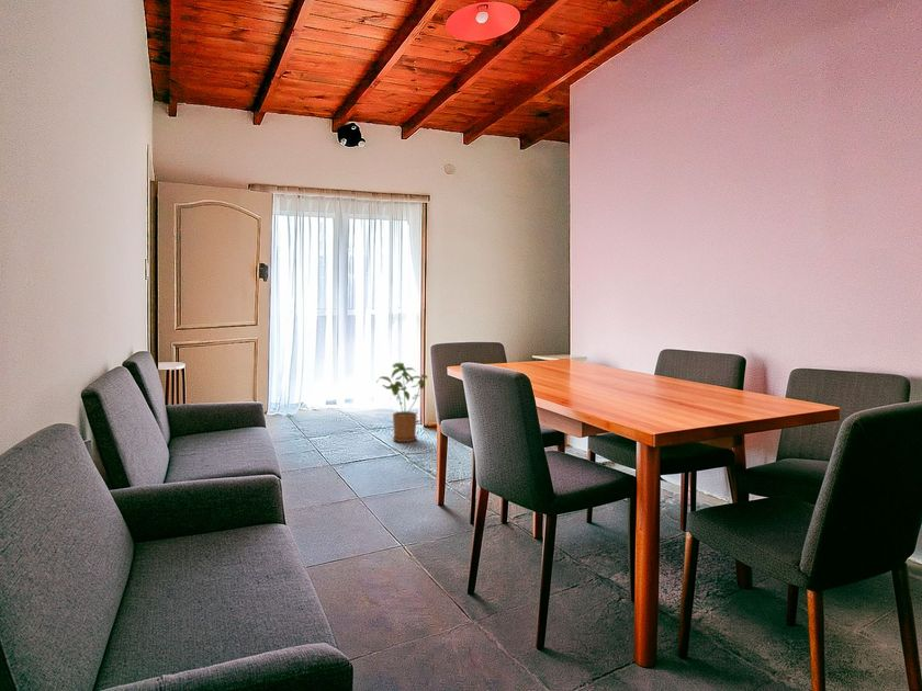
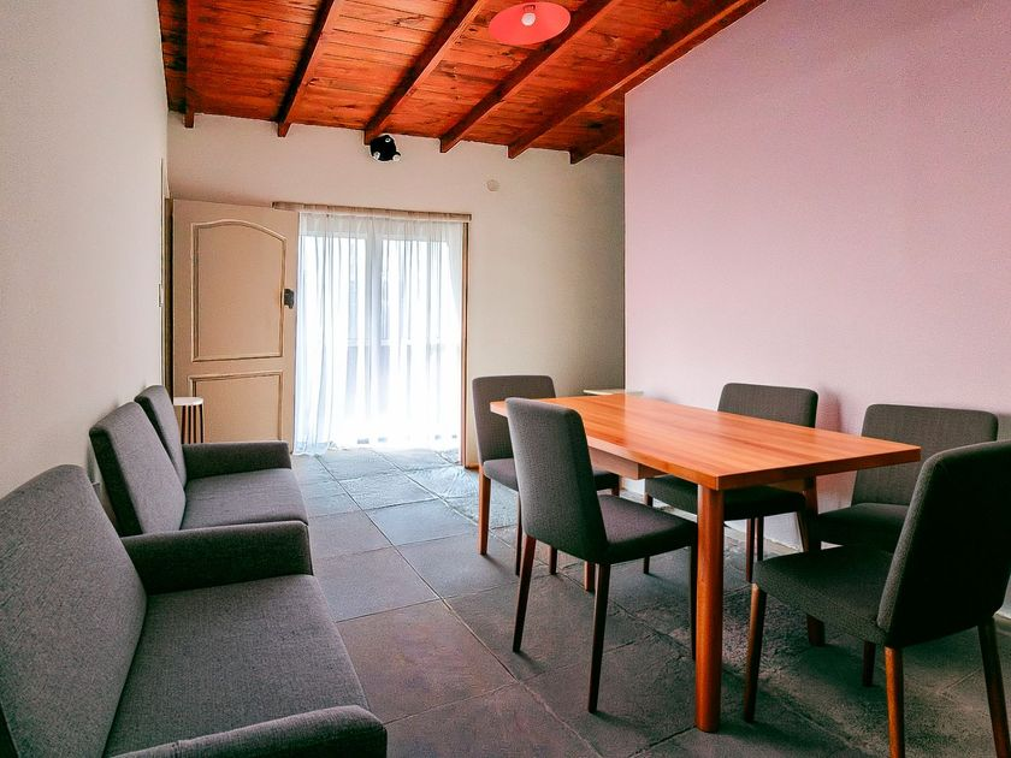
- house plant [374,362,429,443]
